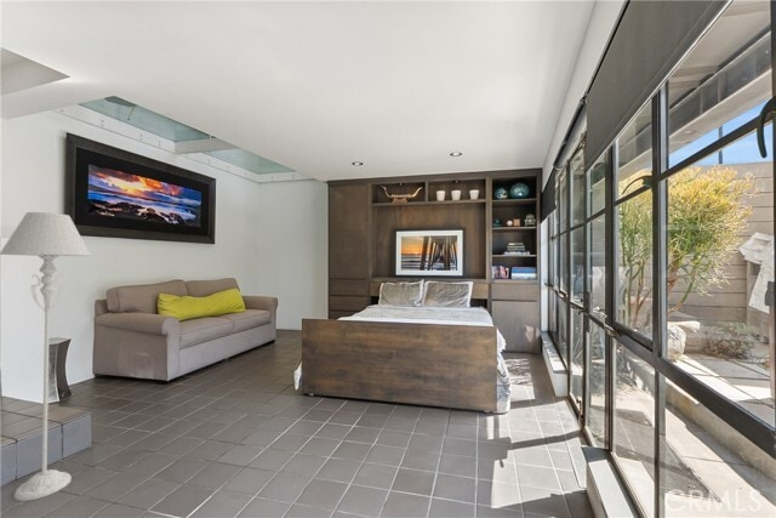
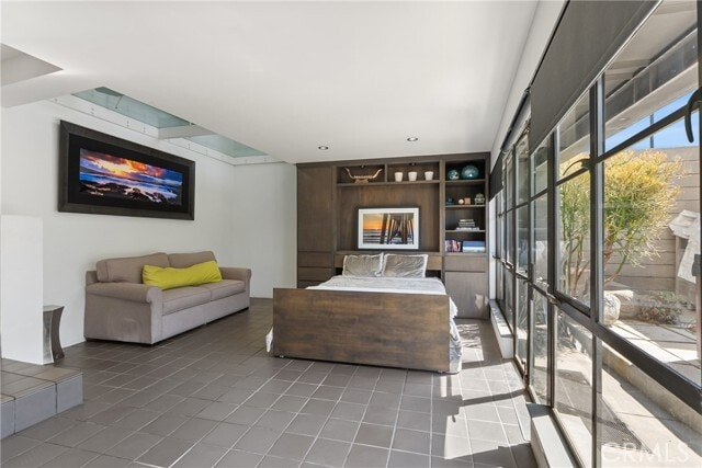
- floor lamp [0,211,92,502]
